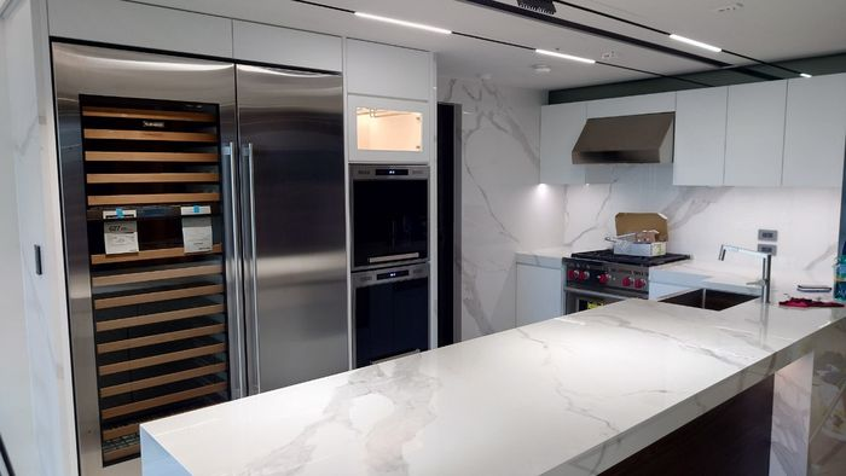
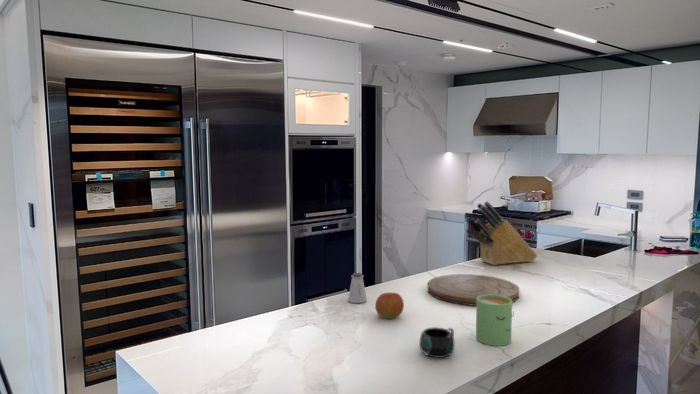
+ mug [418,326,456,359]
+ knife block [465,200,538,266]
+ mug [475,295,515,347]
+ apple [374,292,405,320]
+ cutting board [427,273,520,307]
+ saltshaker [347,272,368,304]
